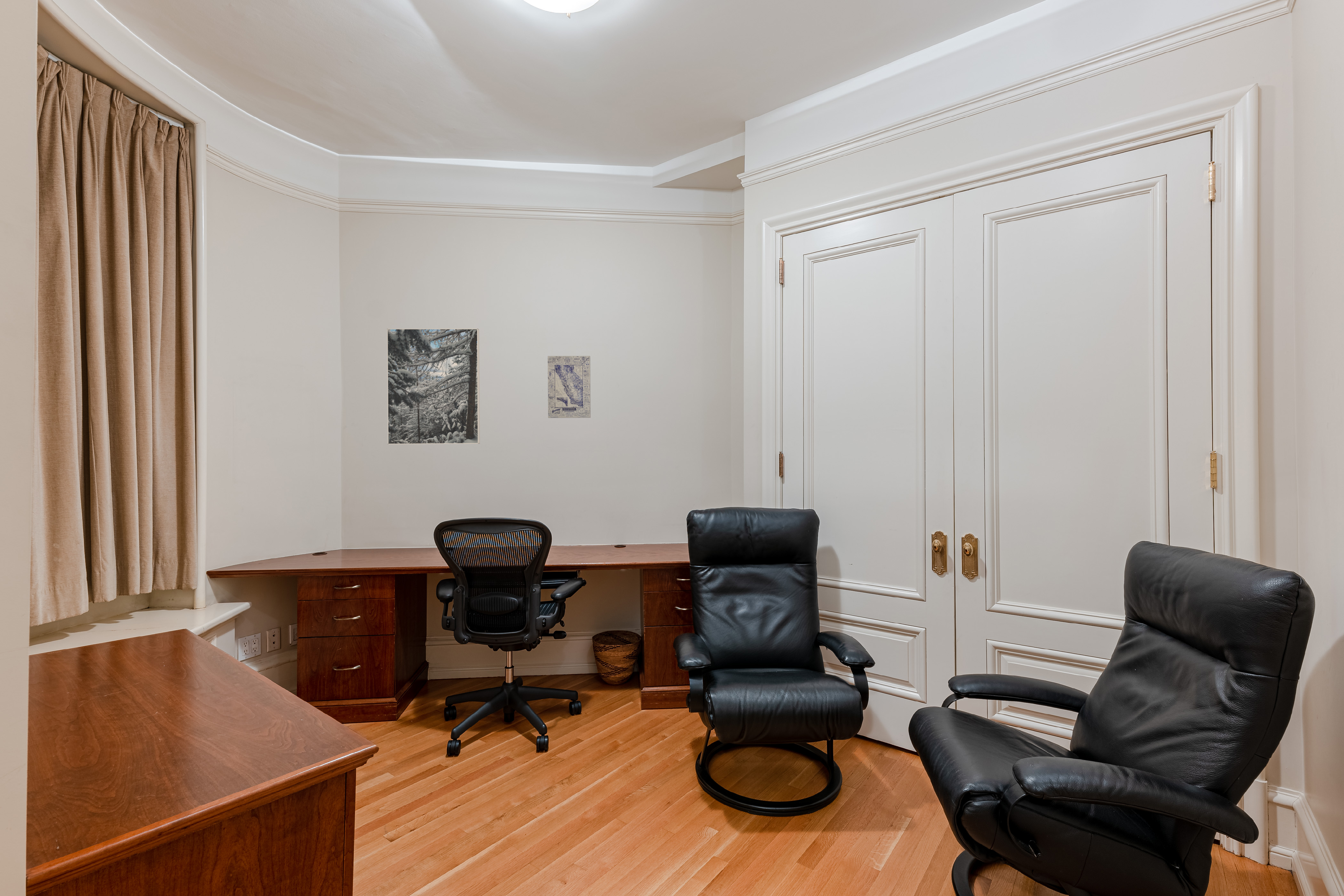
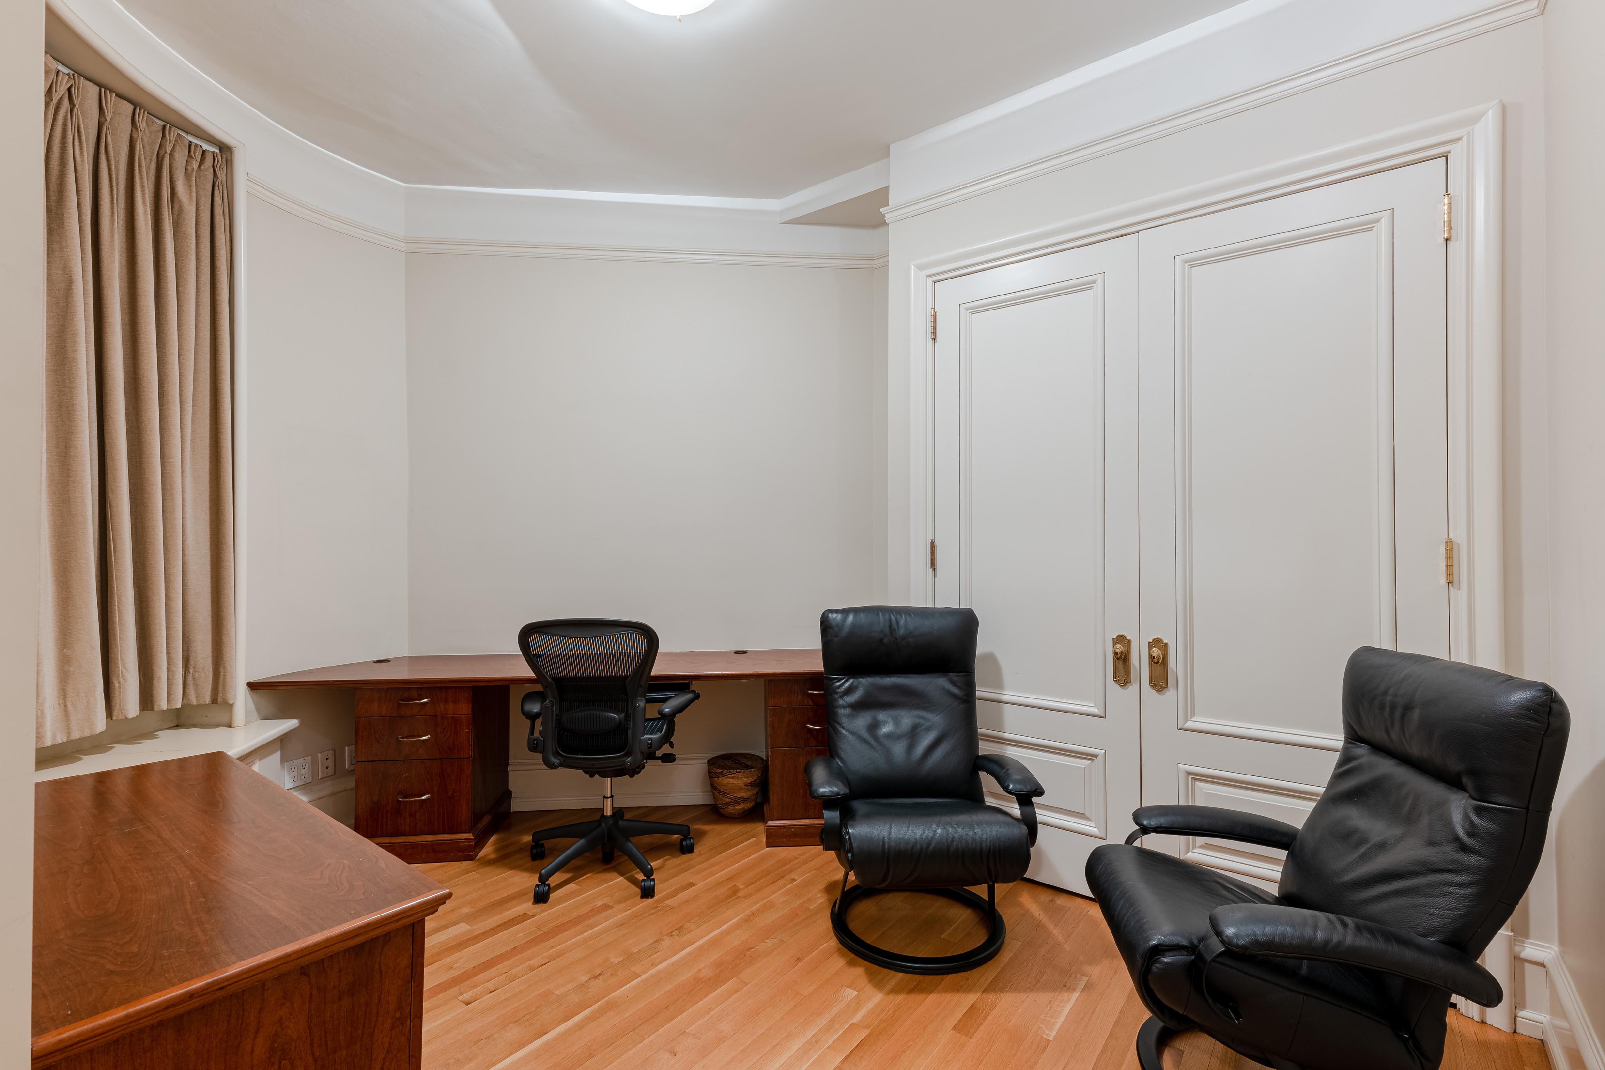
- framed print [387,328,480,445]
- wall art [547,356,591,418]
